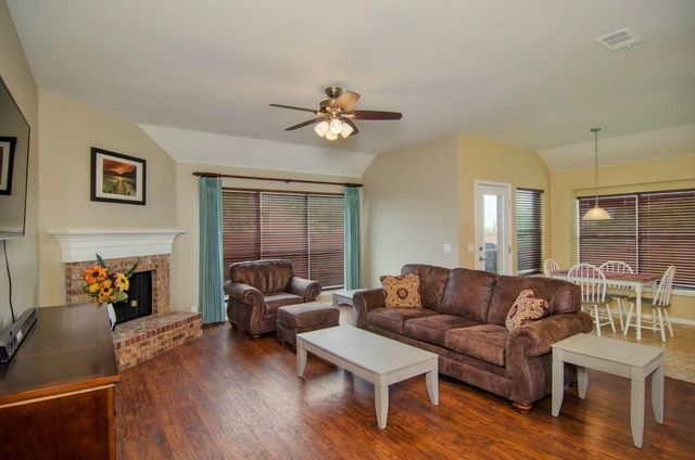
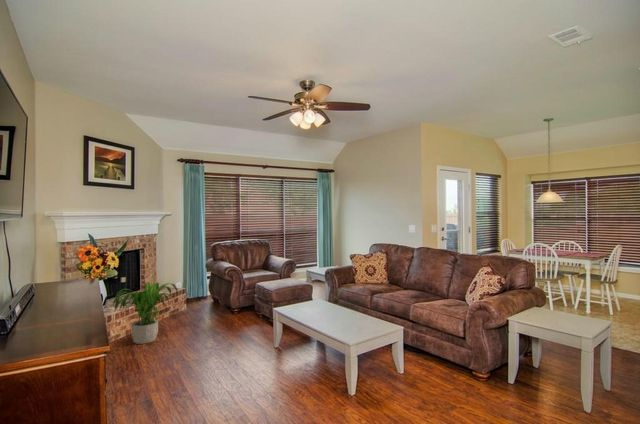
+ potted plant [112,281,179,345]
